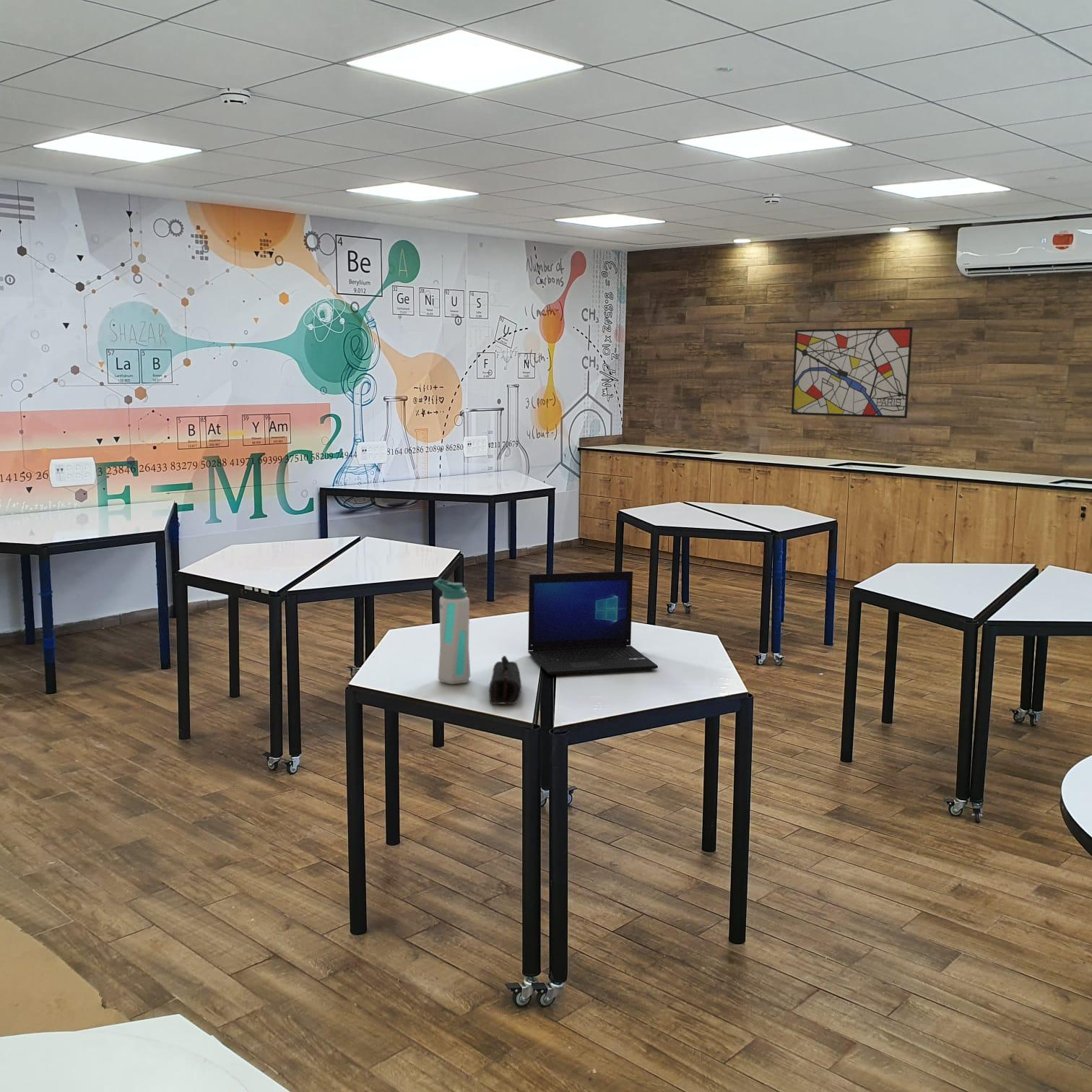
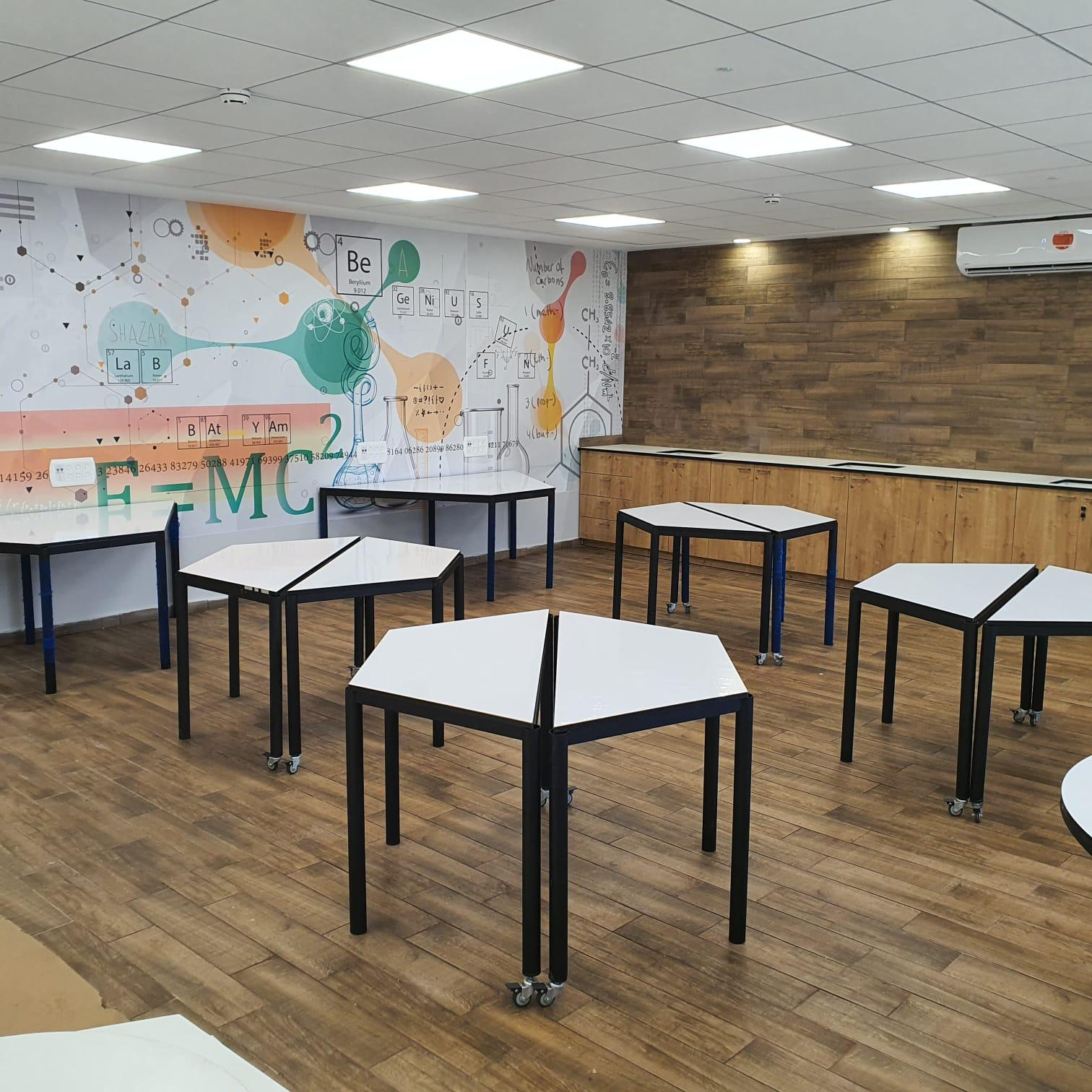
- wall art [791,326,914,419]
- laptop [527,571,659,675]
- pencil case [488,655,522,705]
- water bottle [433,578,471,685]
